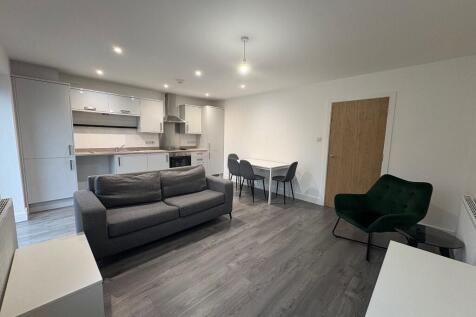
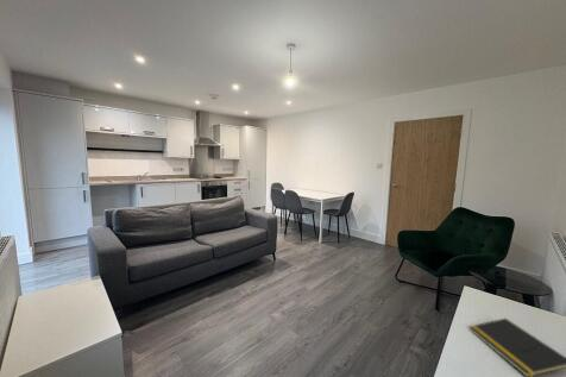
+ notepad [467,318,566,377]
